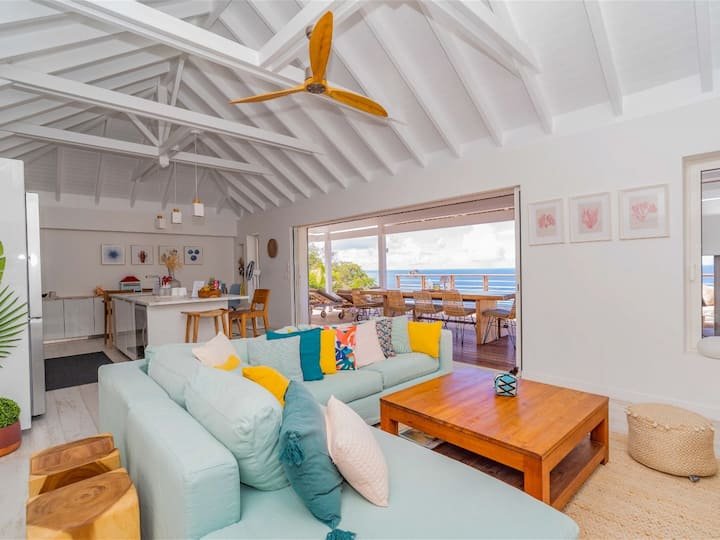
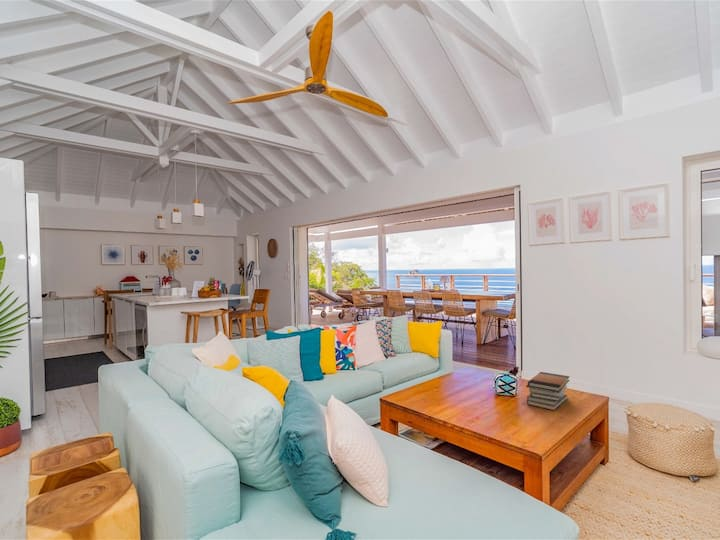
+ book stack [525,371,571,411]
